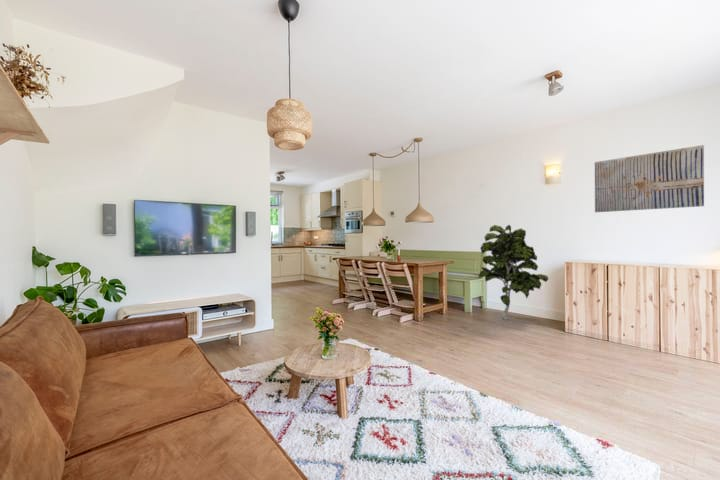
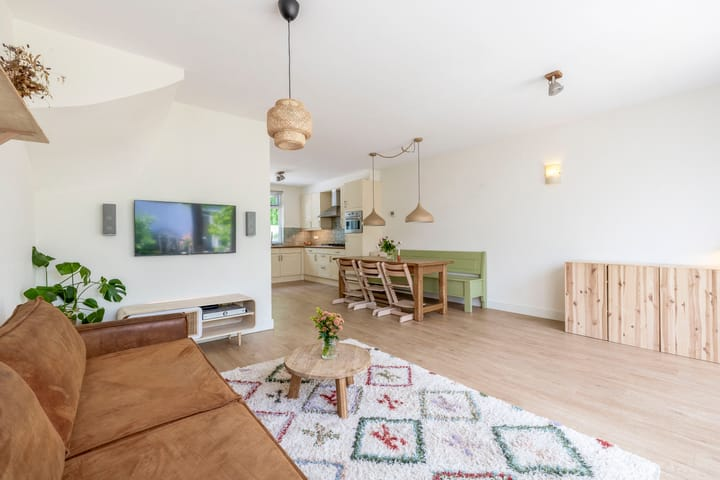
- indoor plant [479,224,549,321]
- wall art [594,144,705,213]
